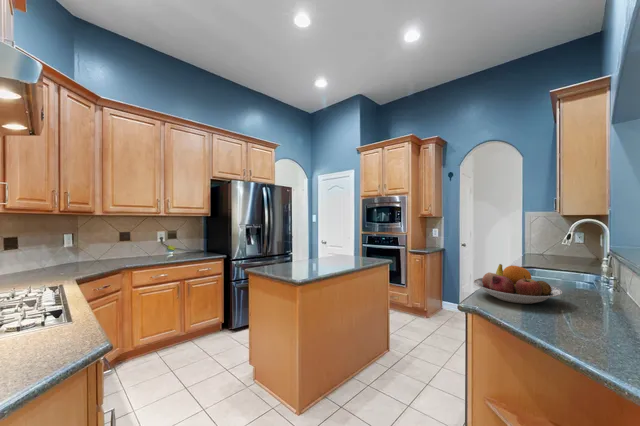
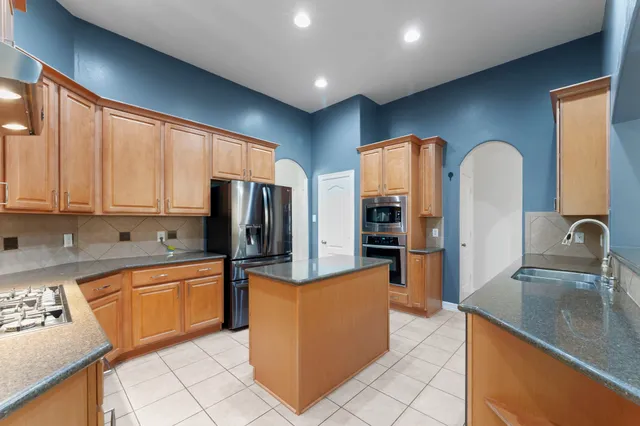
- fruit bowl [472,263,563,305]
